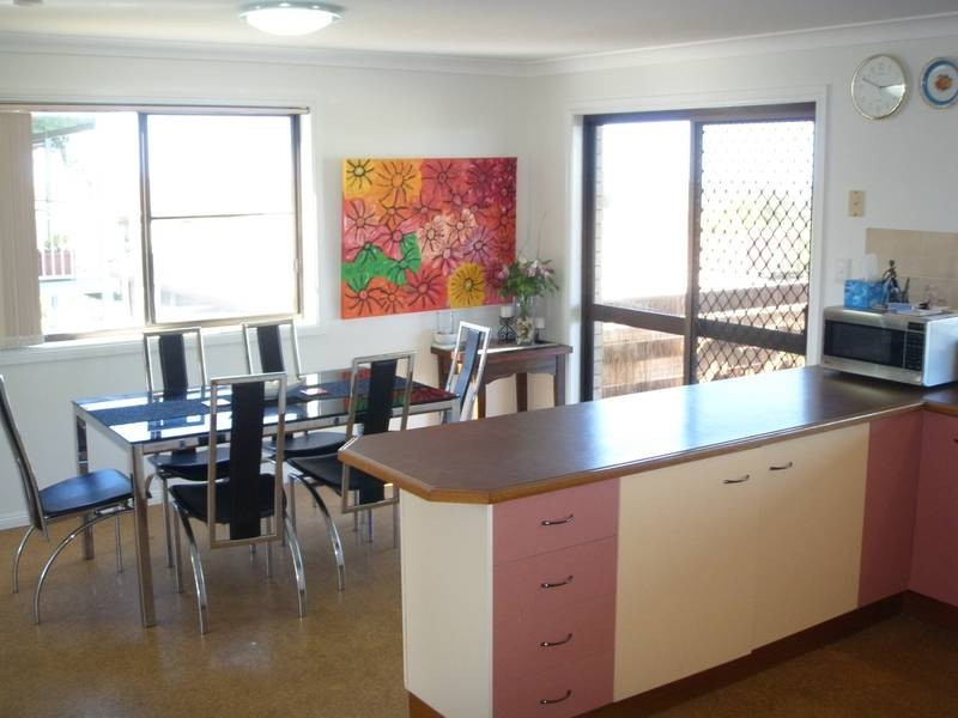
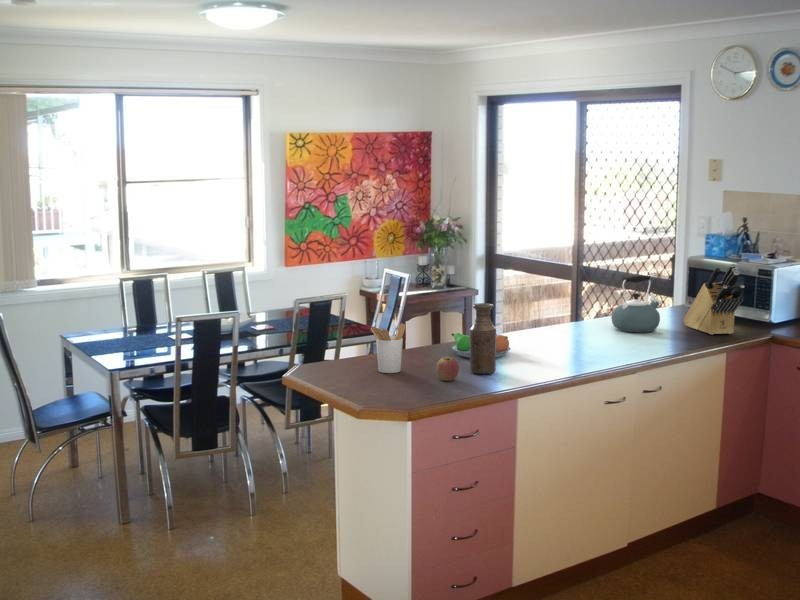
+ utensil holder [370,322,407,374]
+ kettle [610,274,662,333]
+ bottle [469,302,497,375]
+ apple [435,356,460,382]
+ knife block [683,263,745,336]
+ fruit bowl [451,332,512,358]
